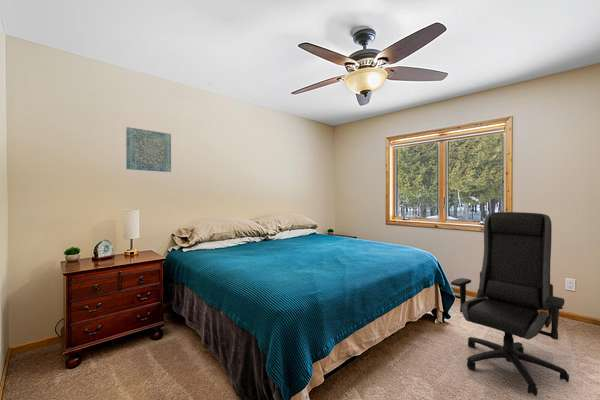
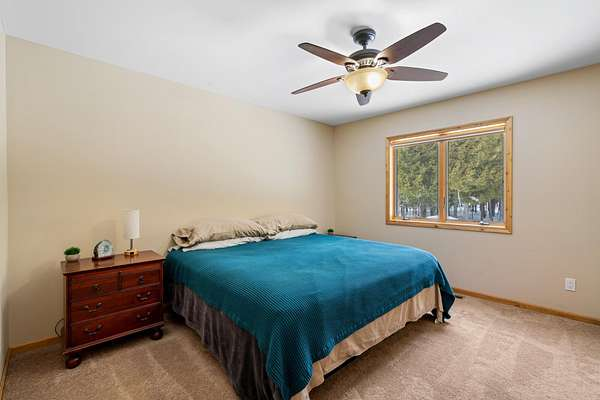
- office chair [450,211,570,397]
- wall art [125,126,172,173]
